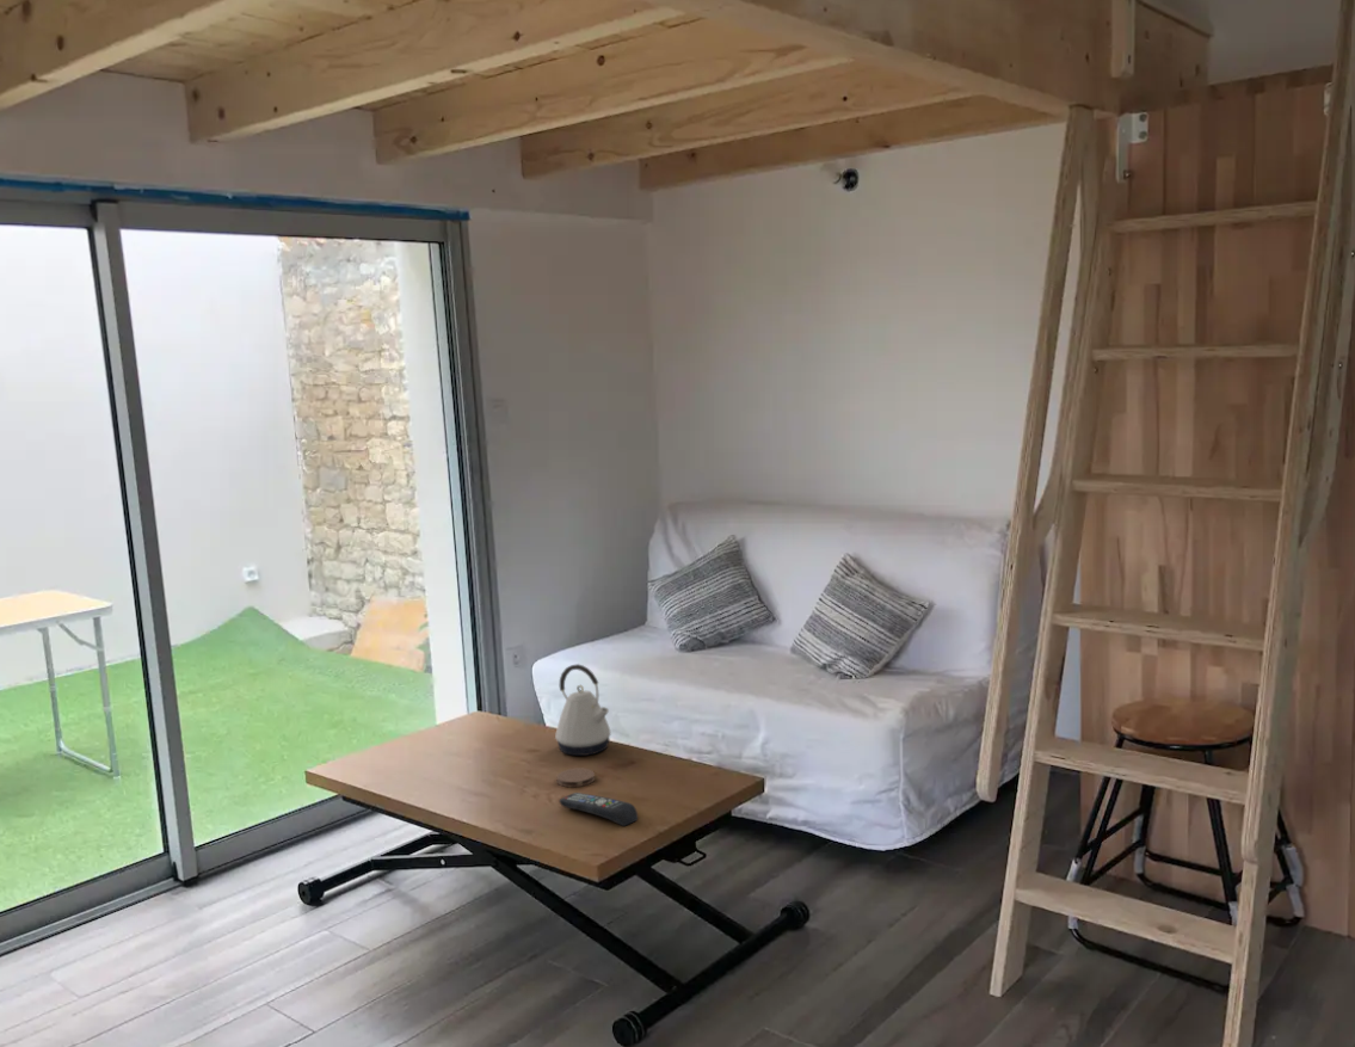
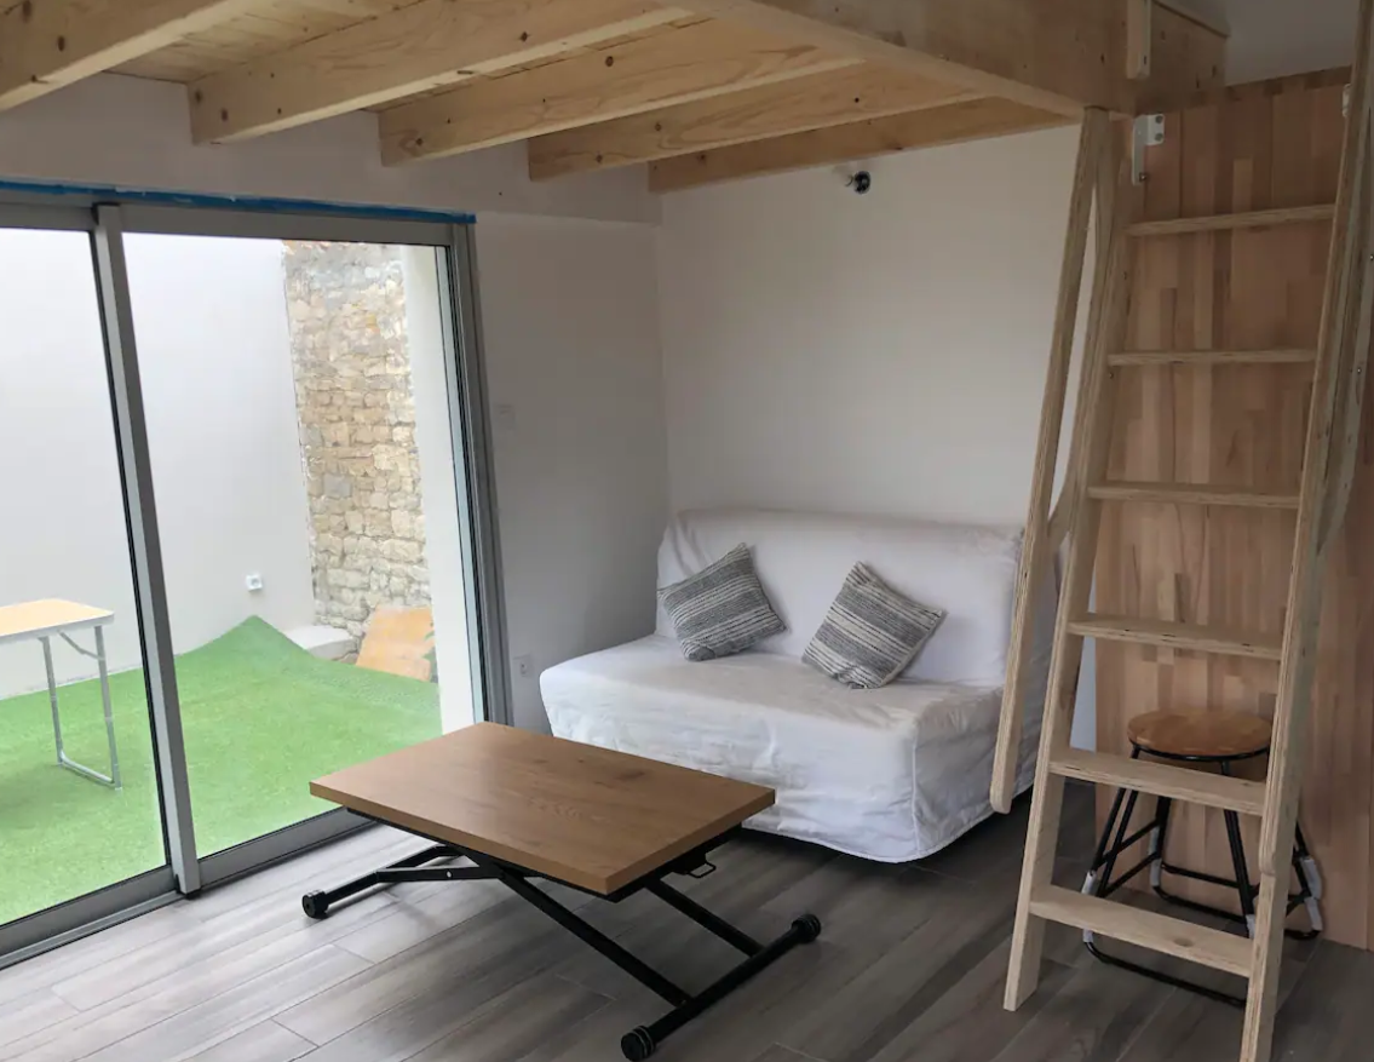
- remote control [558,792,639,827]
- kettle [554,663,612,757]
- coaster [555,766,596,788]
